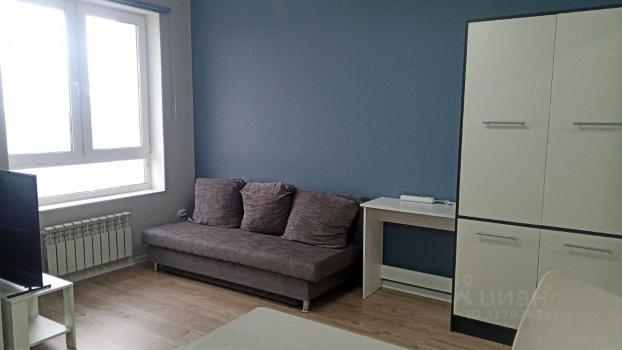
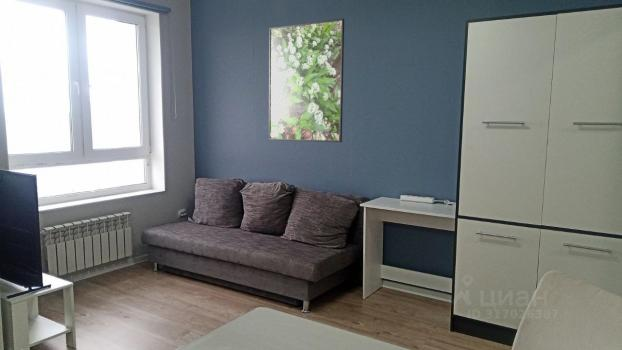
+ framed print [268,18,345,143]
